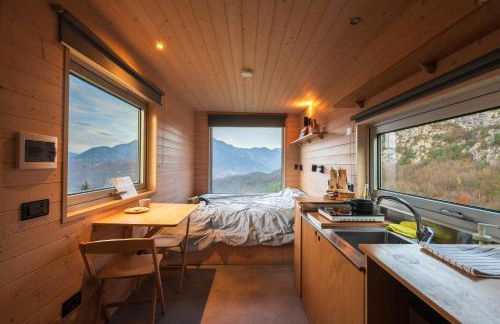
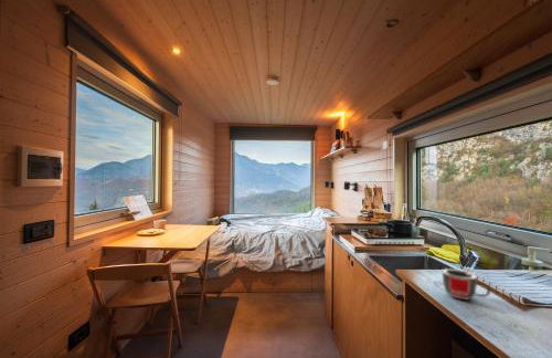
+ mug [440,267,491,302]
